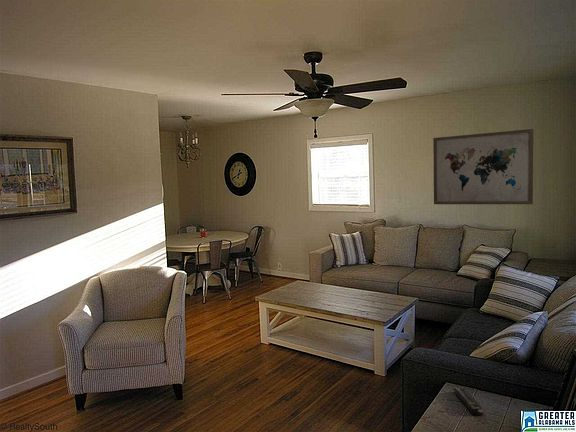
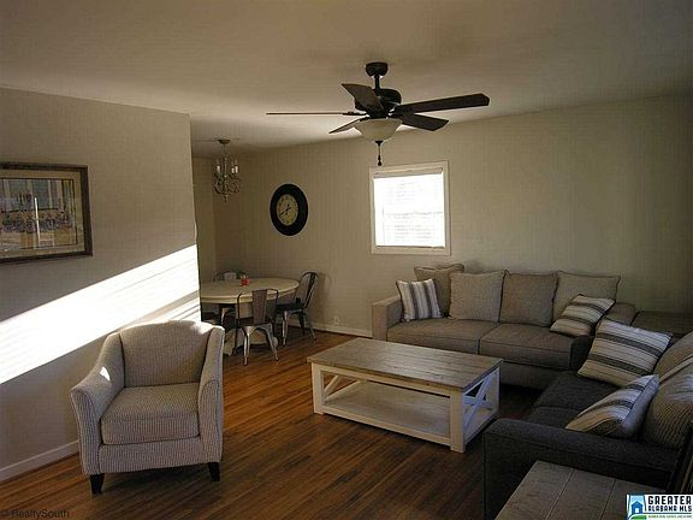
- remote control [452,387,485,417]
- wall art [432,128,535,205]
